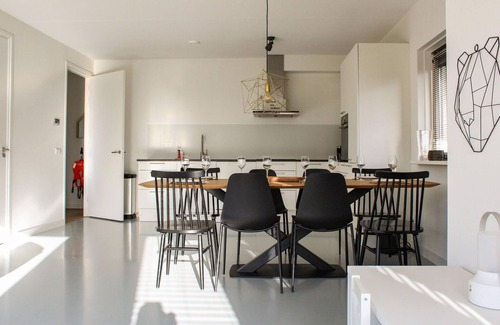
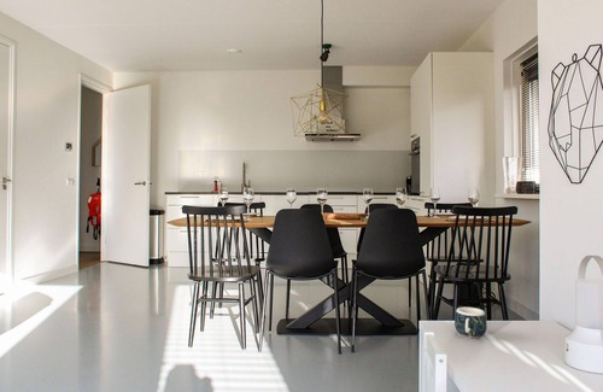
+ mug [453,306,488,339]
